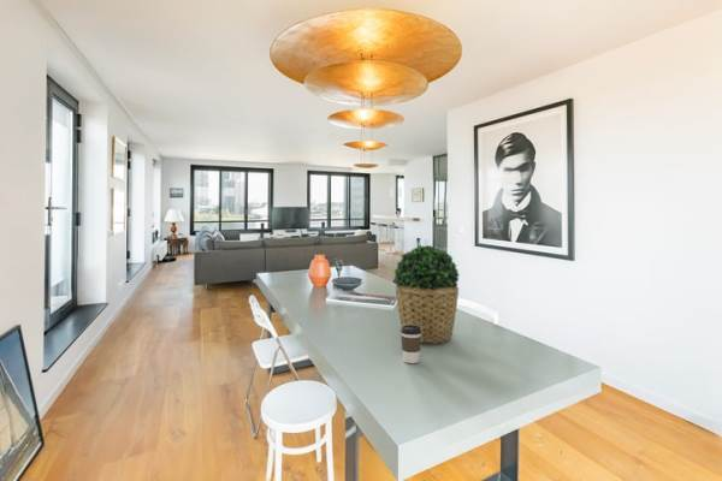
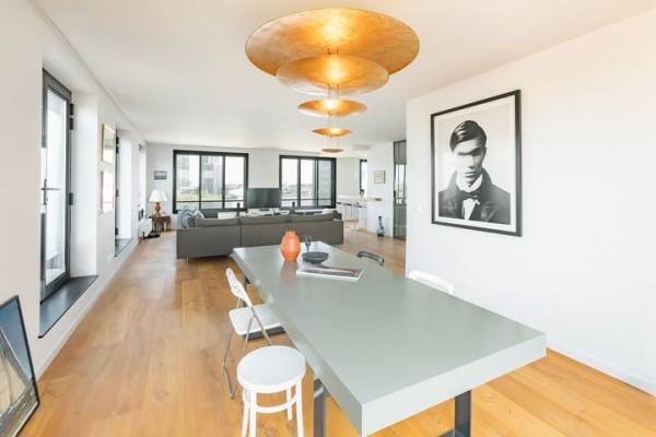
- coffee cup [400,325,421,364]
- potted plant [393,244,461,344]
